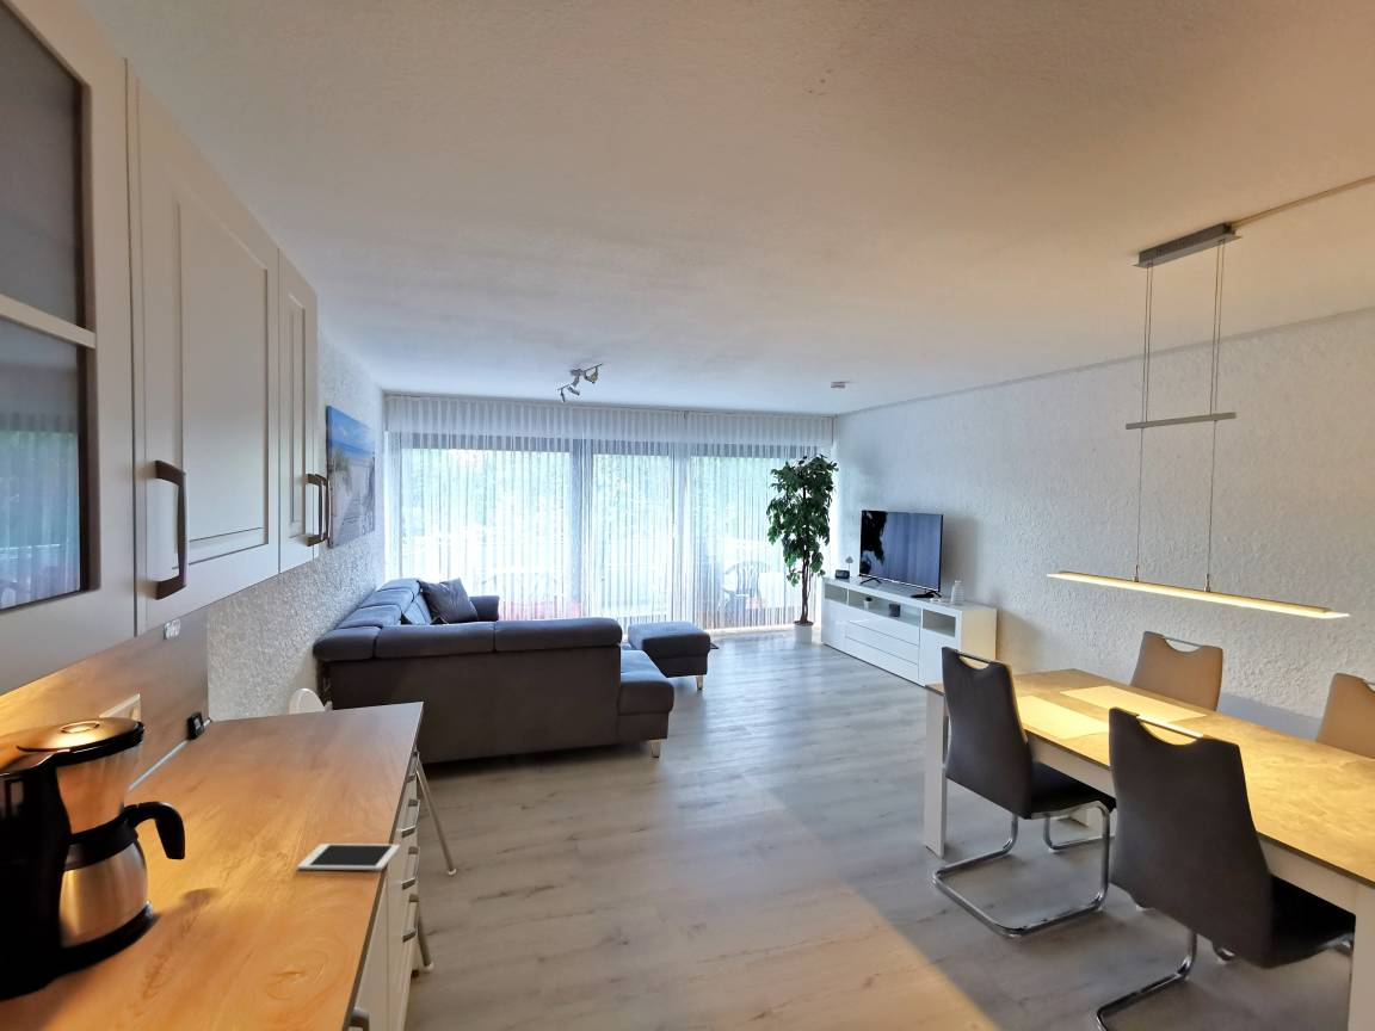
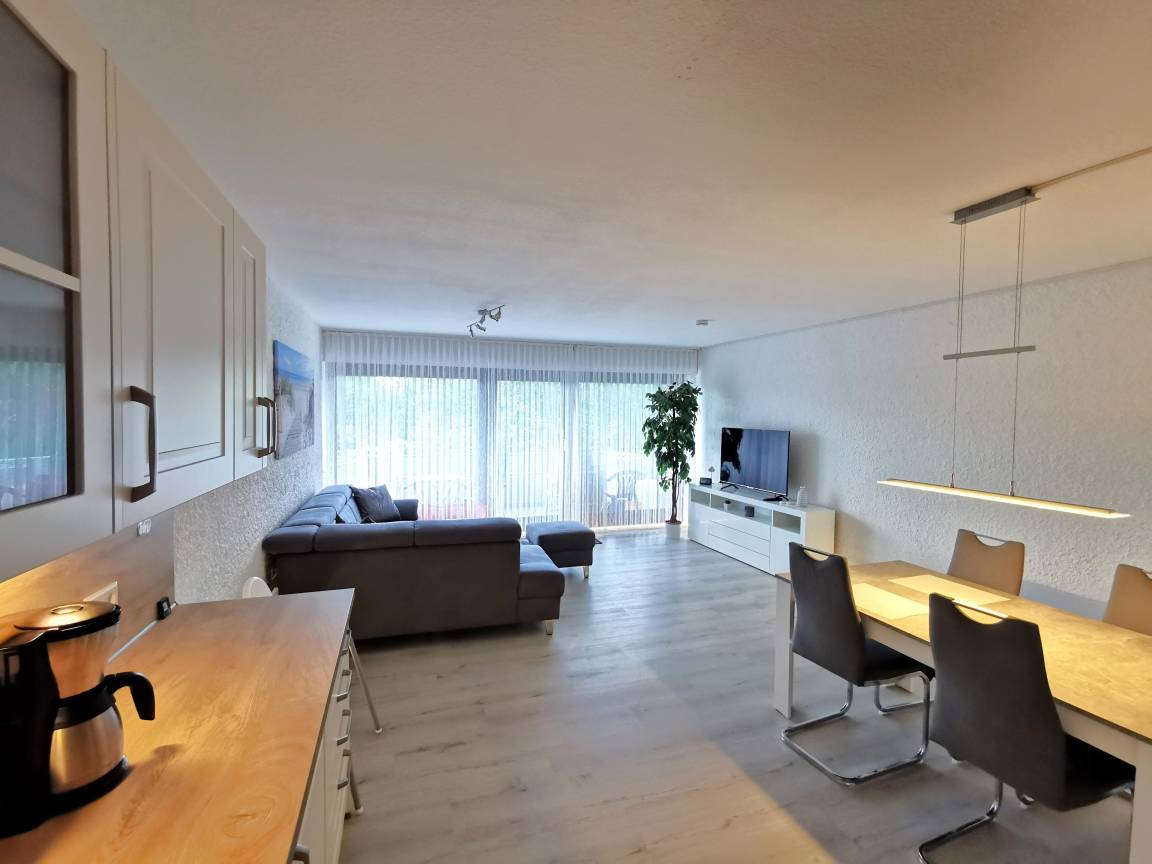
- cell phone [296,842,401,871]
